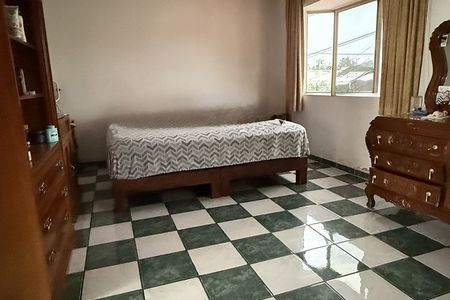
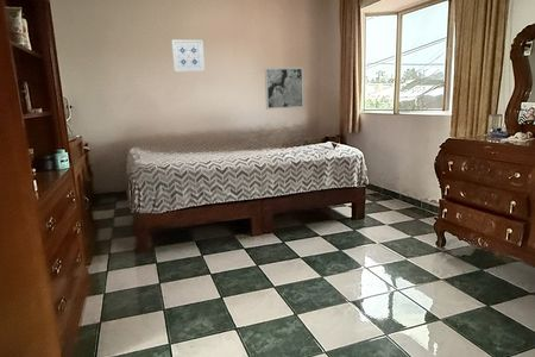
+ wall art [171,39,206,73]
+ wall art [264,67,306,111]
